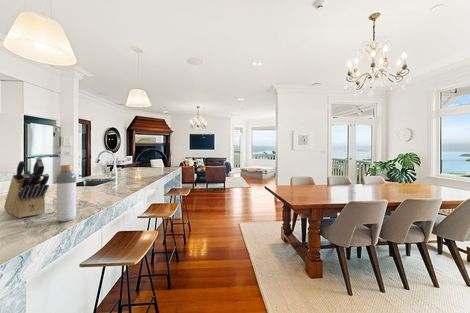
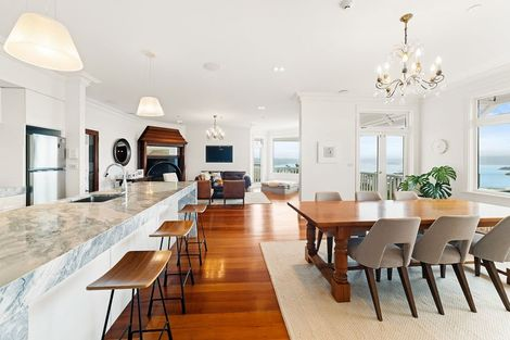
- bottle [56,164,77,222]
- knife block [3,156,50,219]
